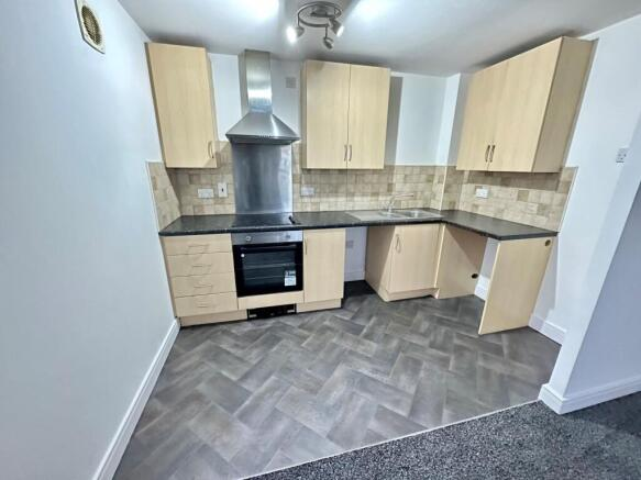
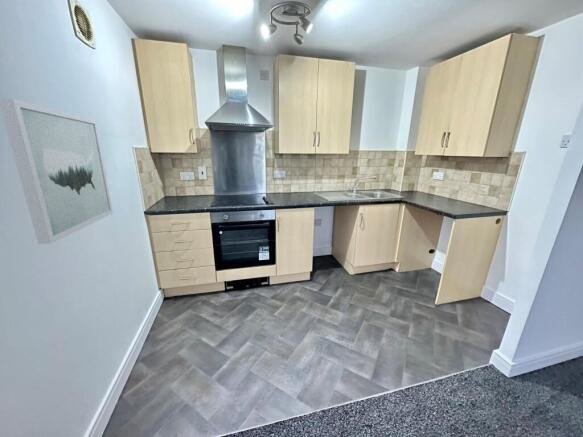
+ wall art [0,97,114,245]
